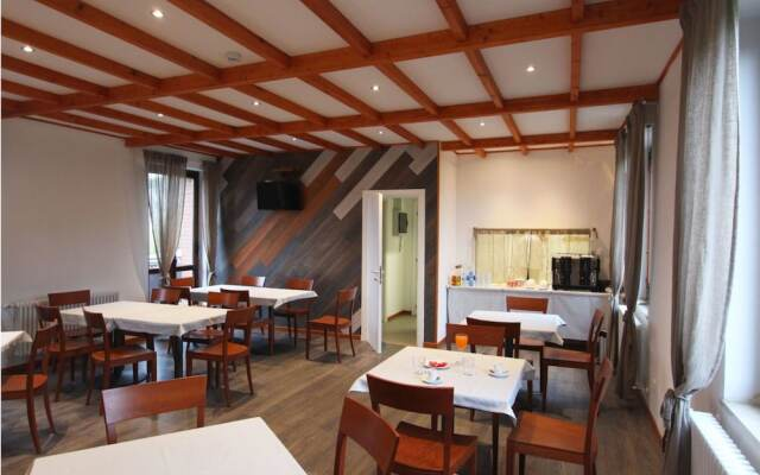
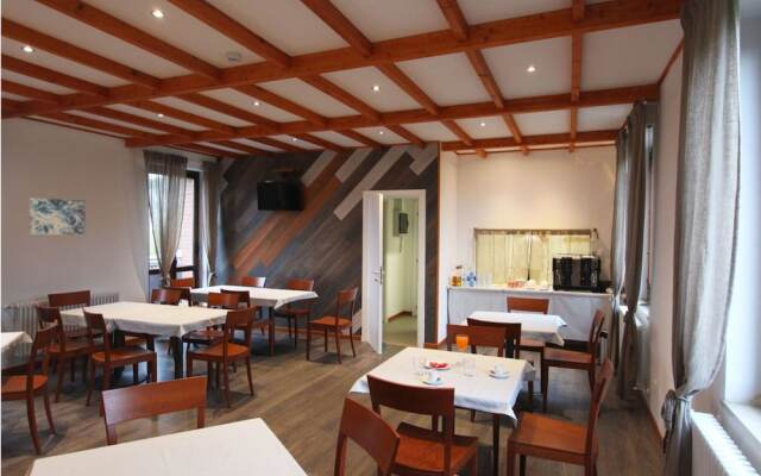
+ wall art [29,196,87,236]
